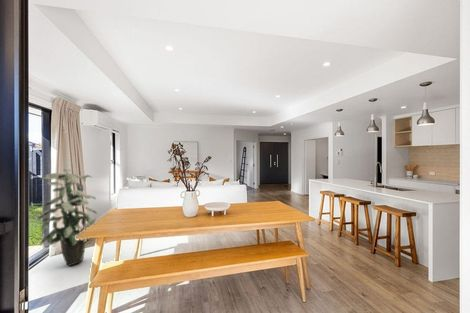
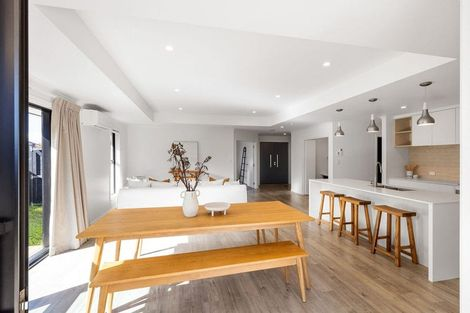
- indoor plant [36,168,98,267]
